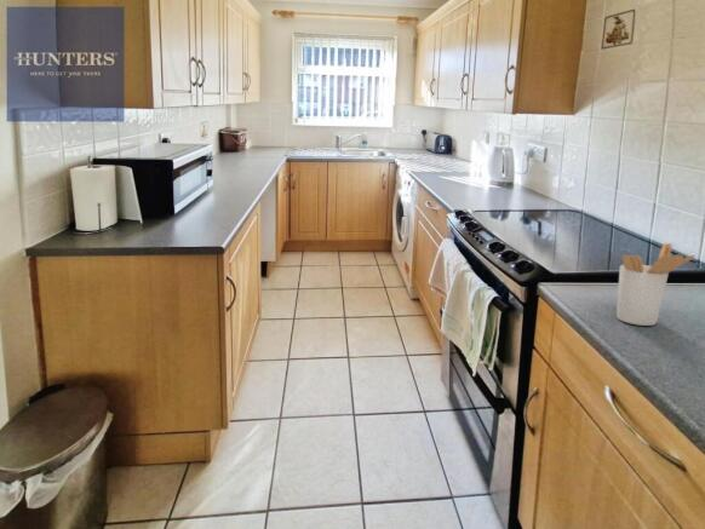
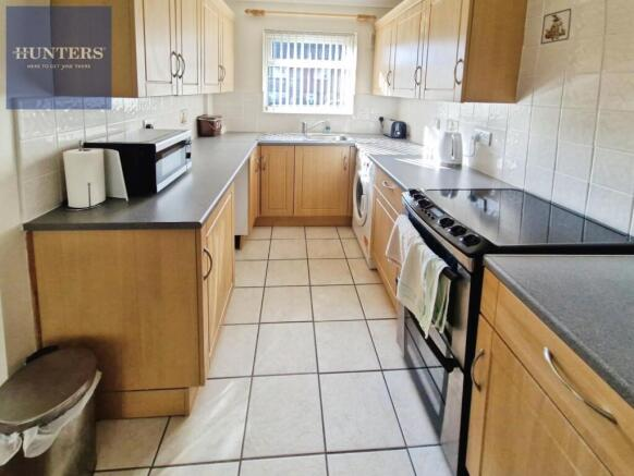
- utensil holder [615,242,697,327]
